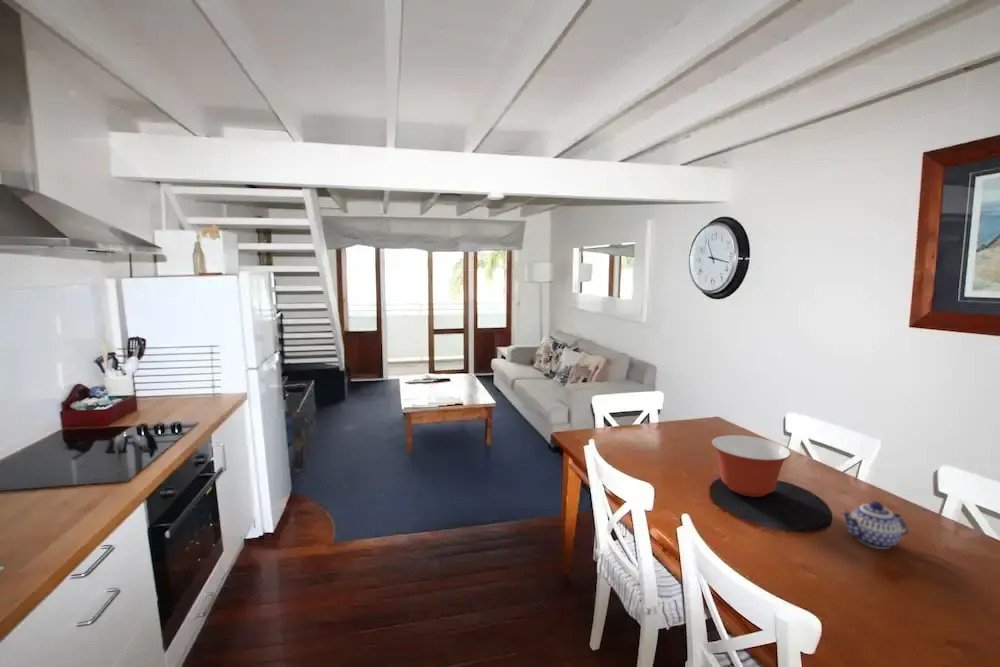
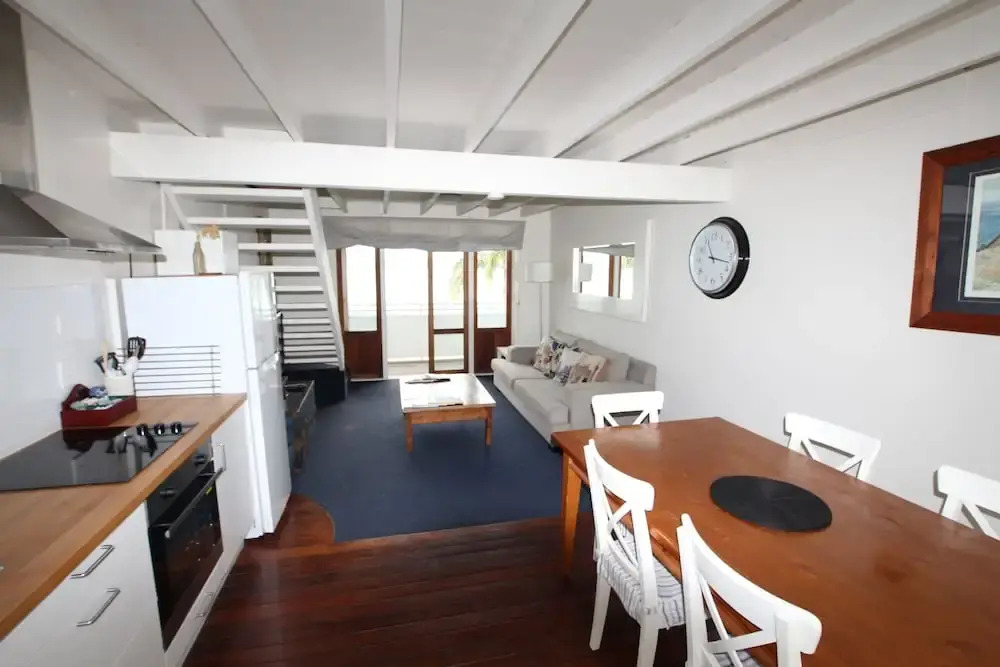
- mixing bowl [711,434,792,498]
- teapot [840,500,910,550]
